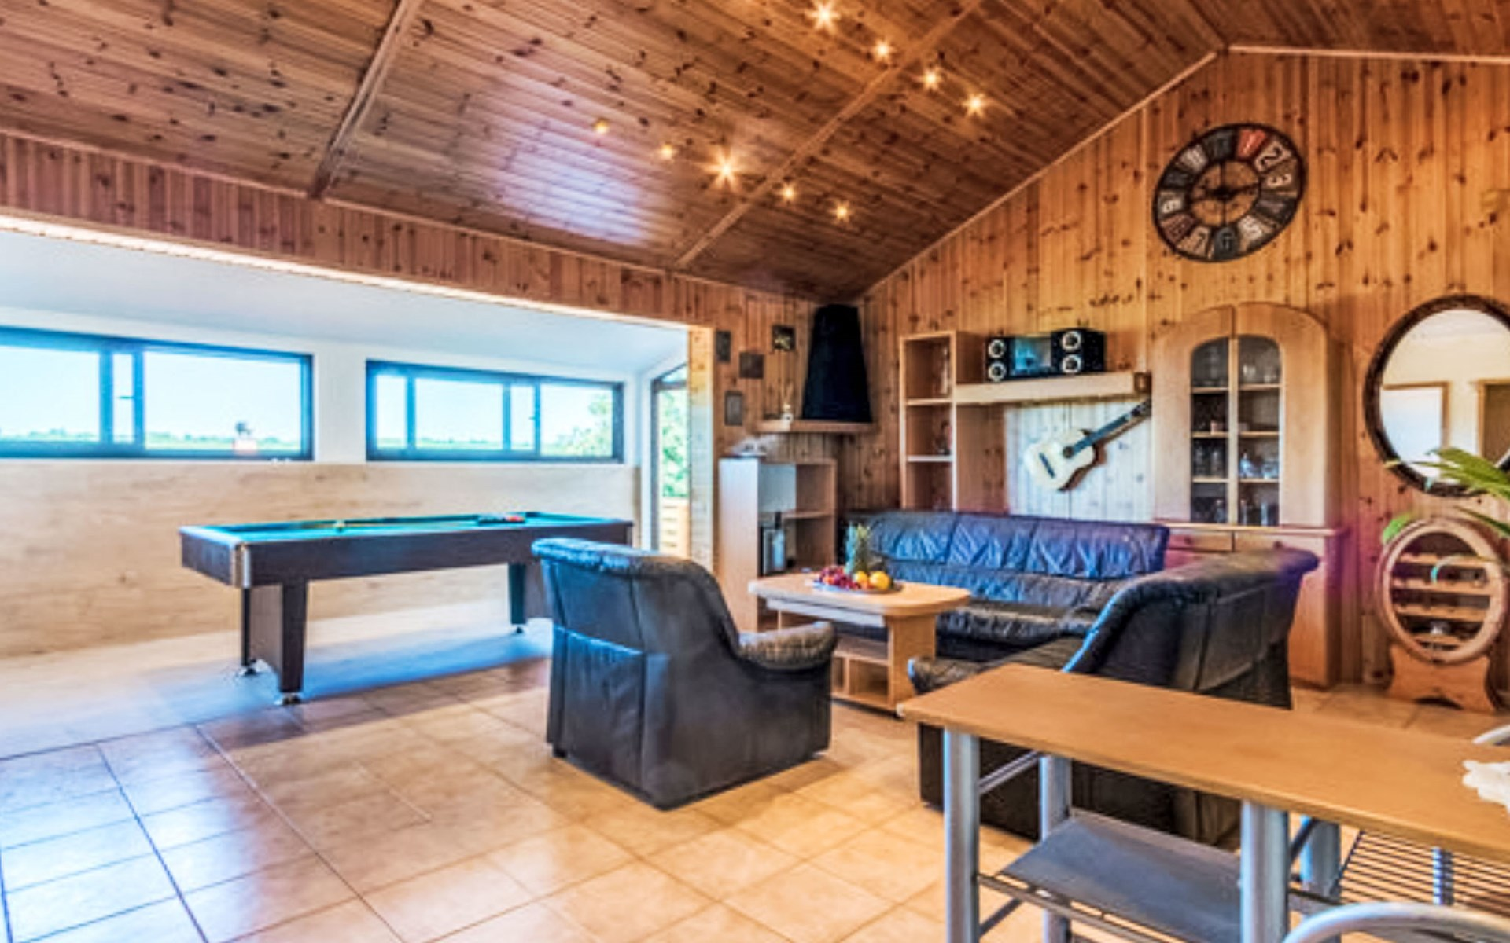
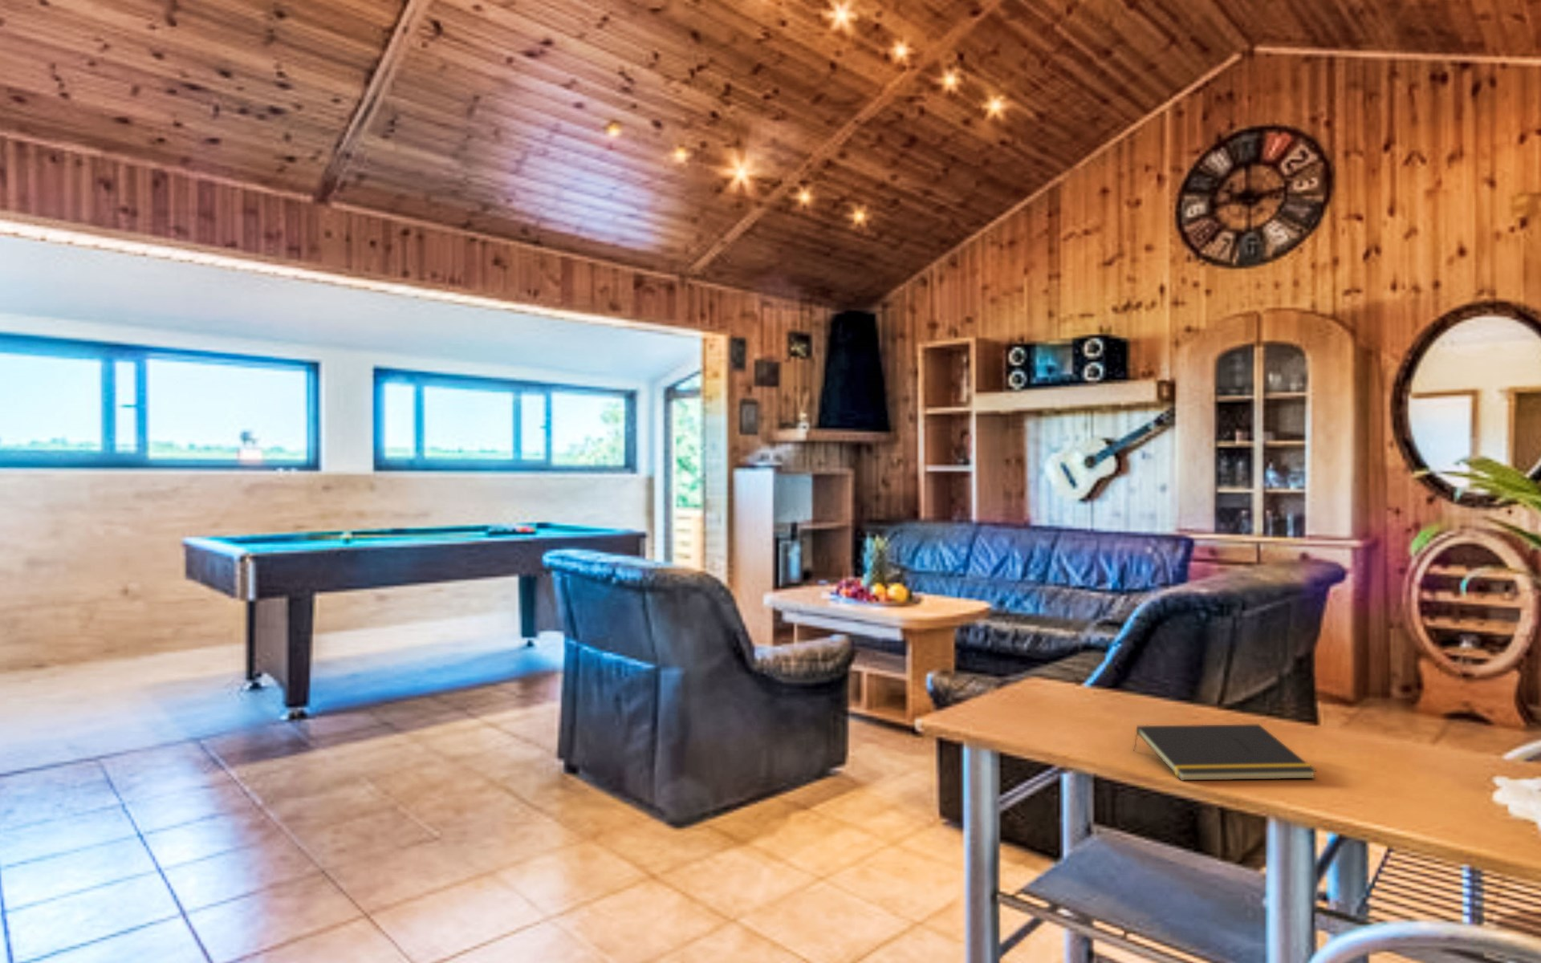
+ notepad [1133,723,1317,782]
